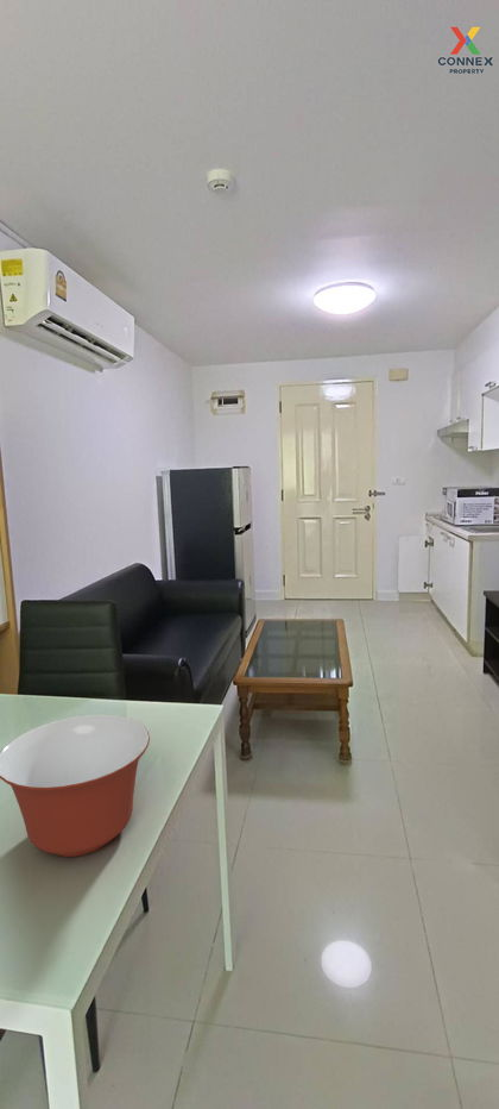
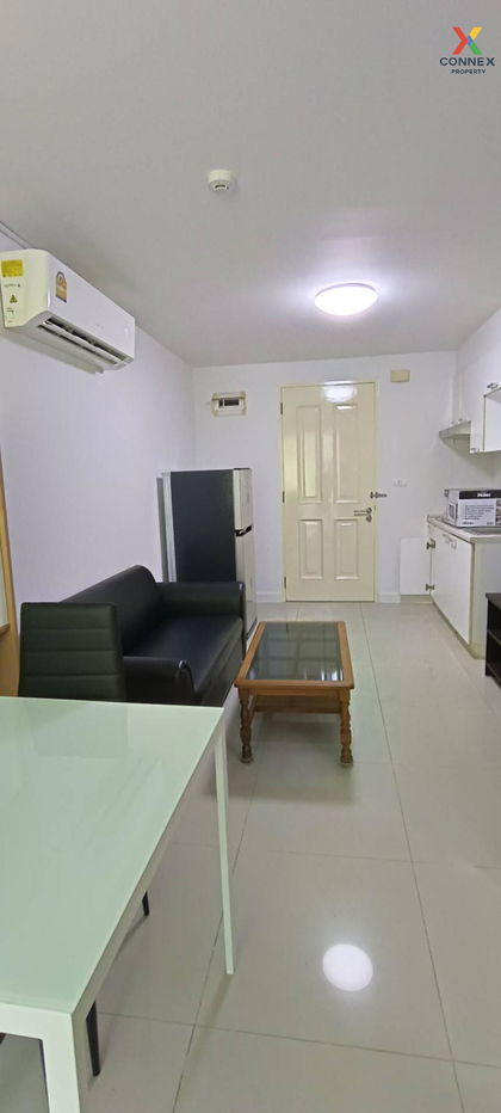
- mixing bowl [0,714,151,858]
